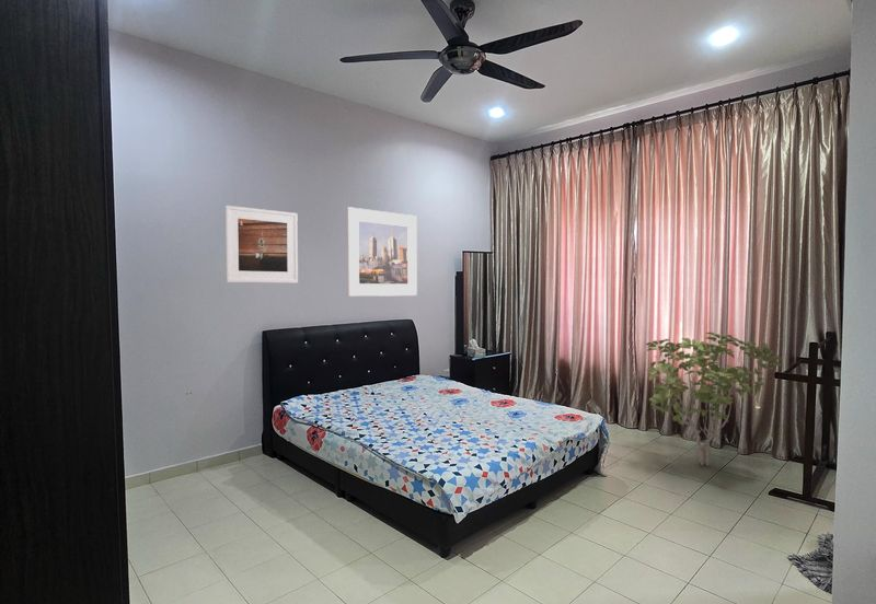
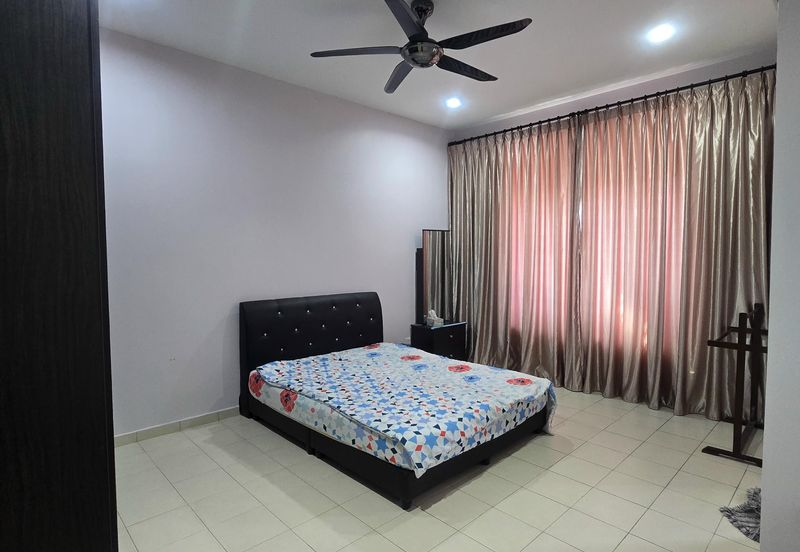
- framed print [346,206,418,298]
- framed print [224,205,299,283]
- shrub [645,332,785,466]
